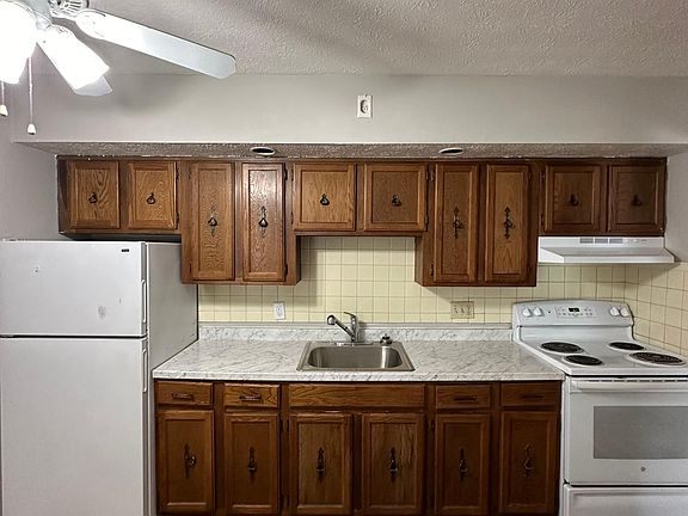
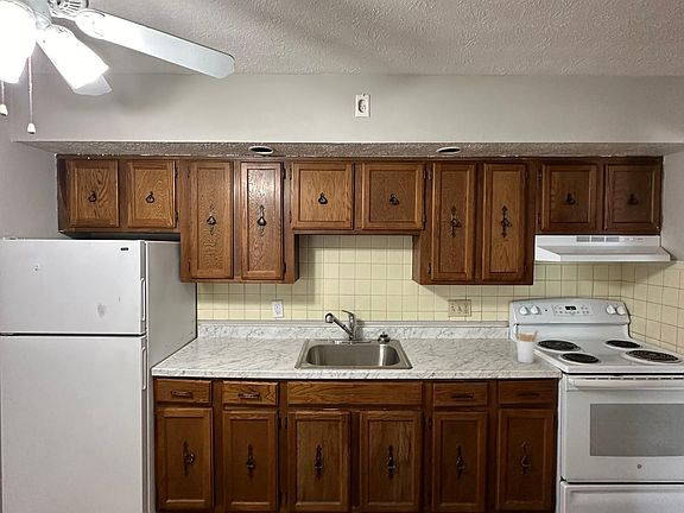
+ utensil holder [513,329,539,365]
